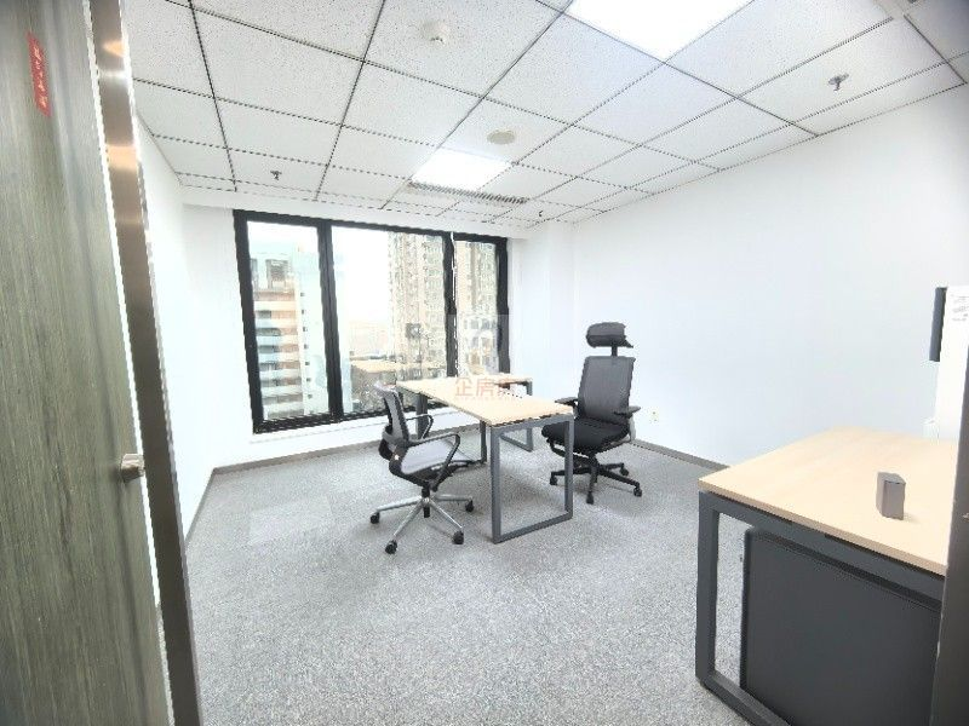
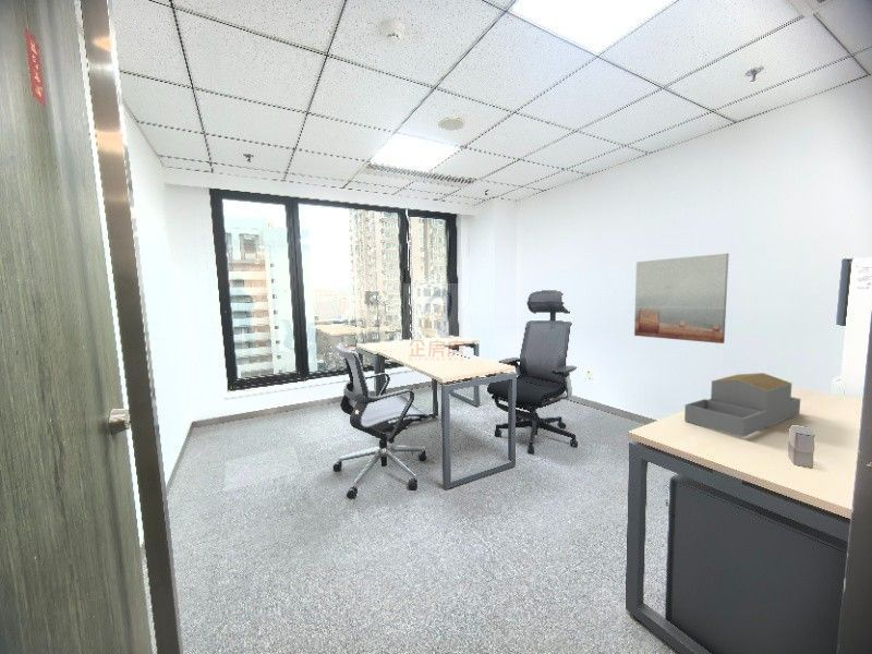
+ architectural model [683,372,801,438]
+ wall art [633,253,730,344]
